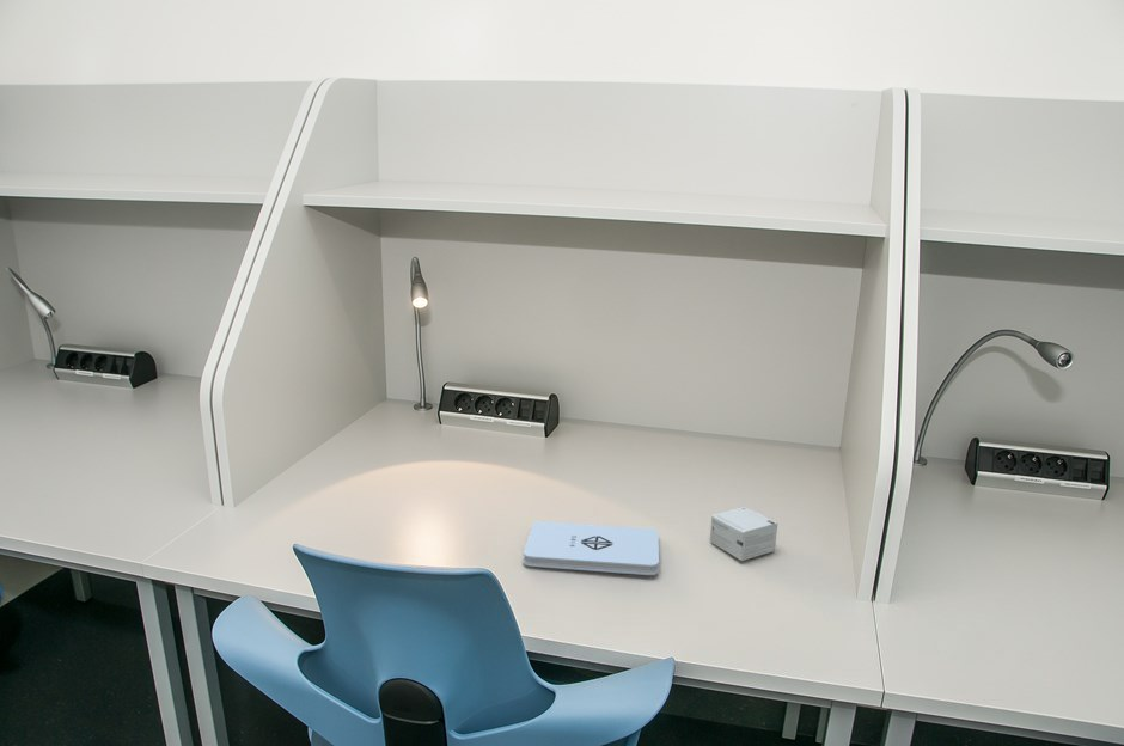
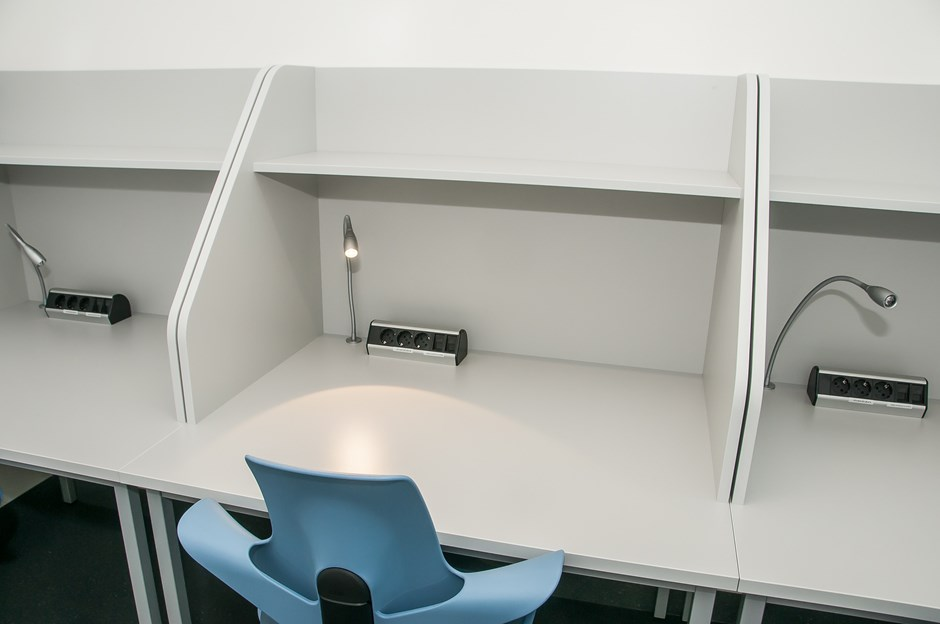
- notepad [523,520,660,576]
- small box [709,506,778,562]
